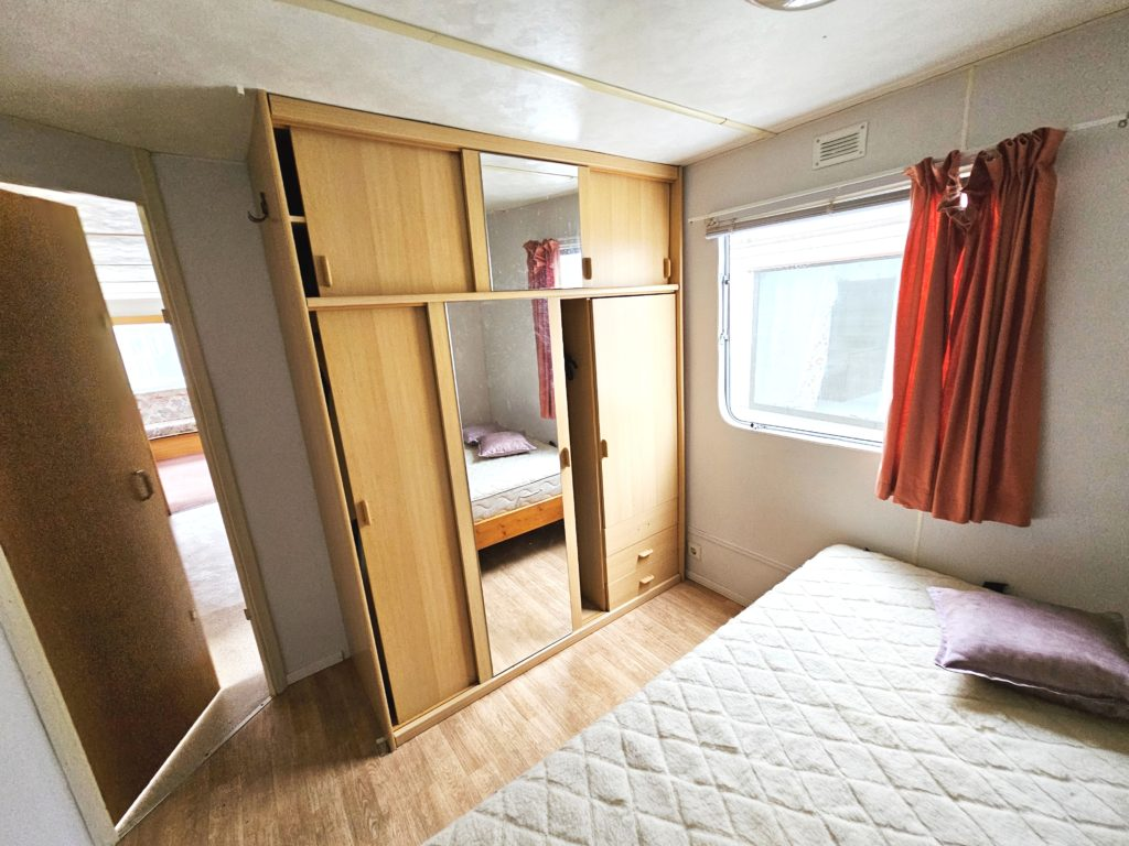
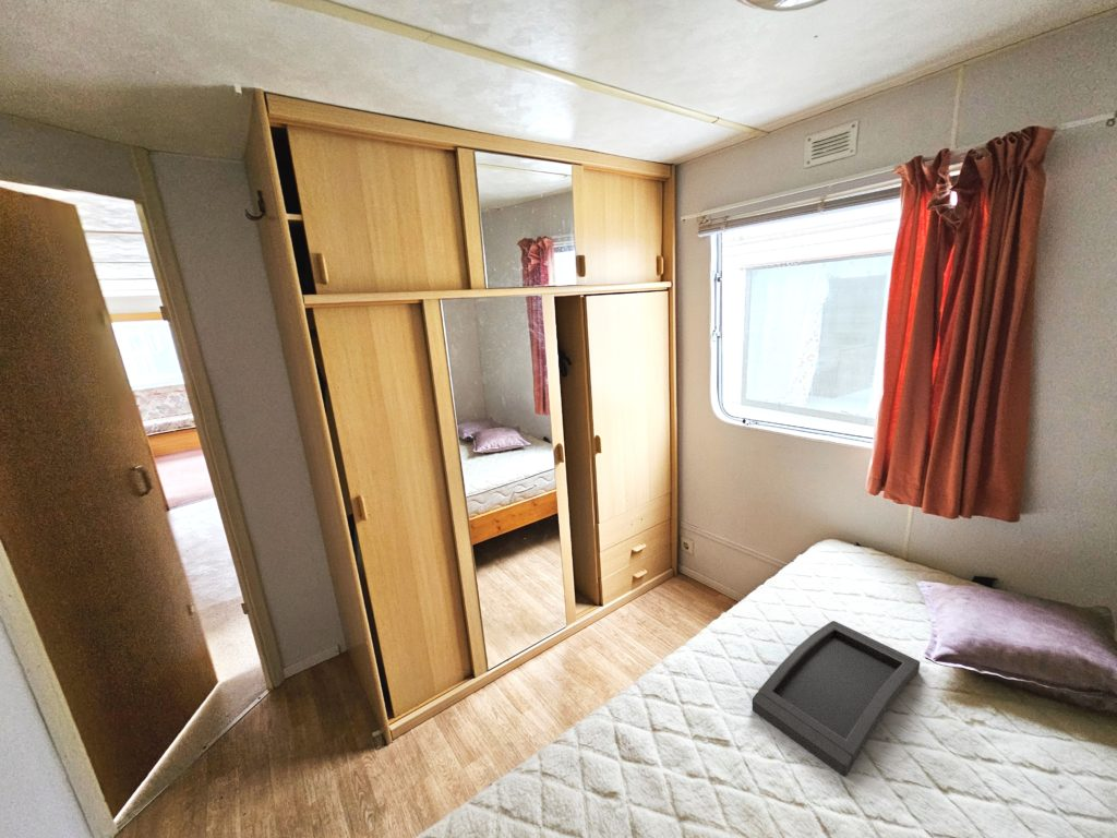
+ tray [750,620,921,777]
